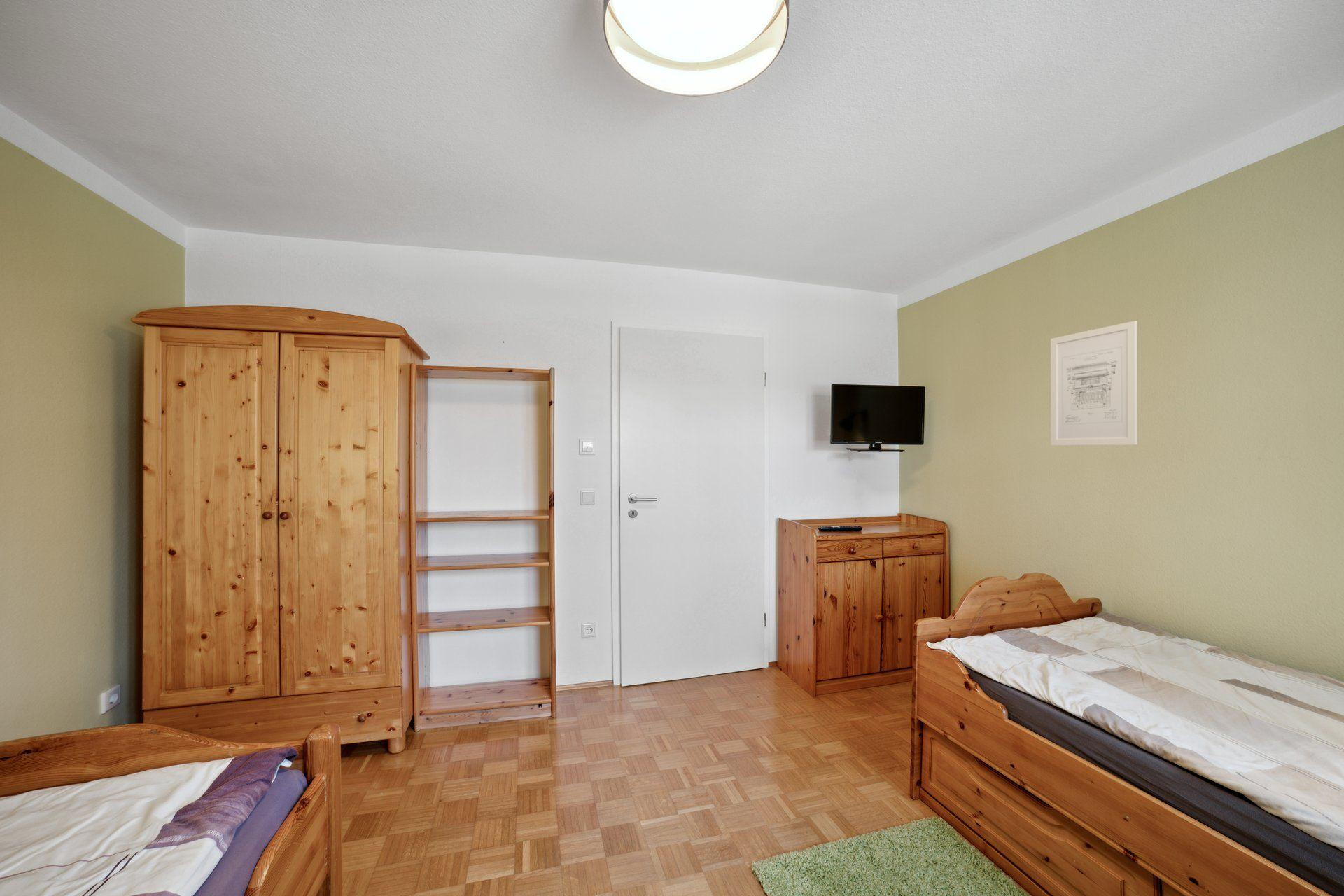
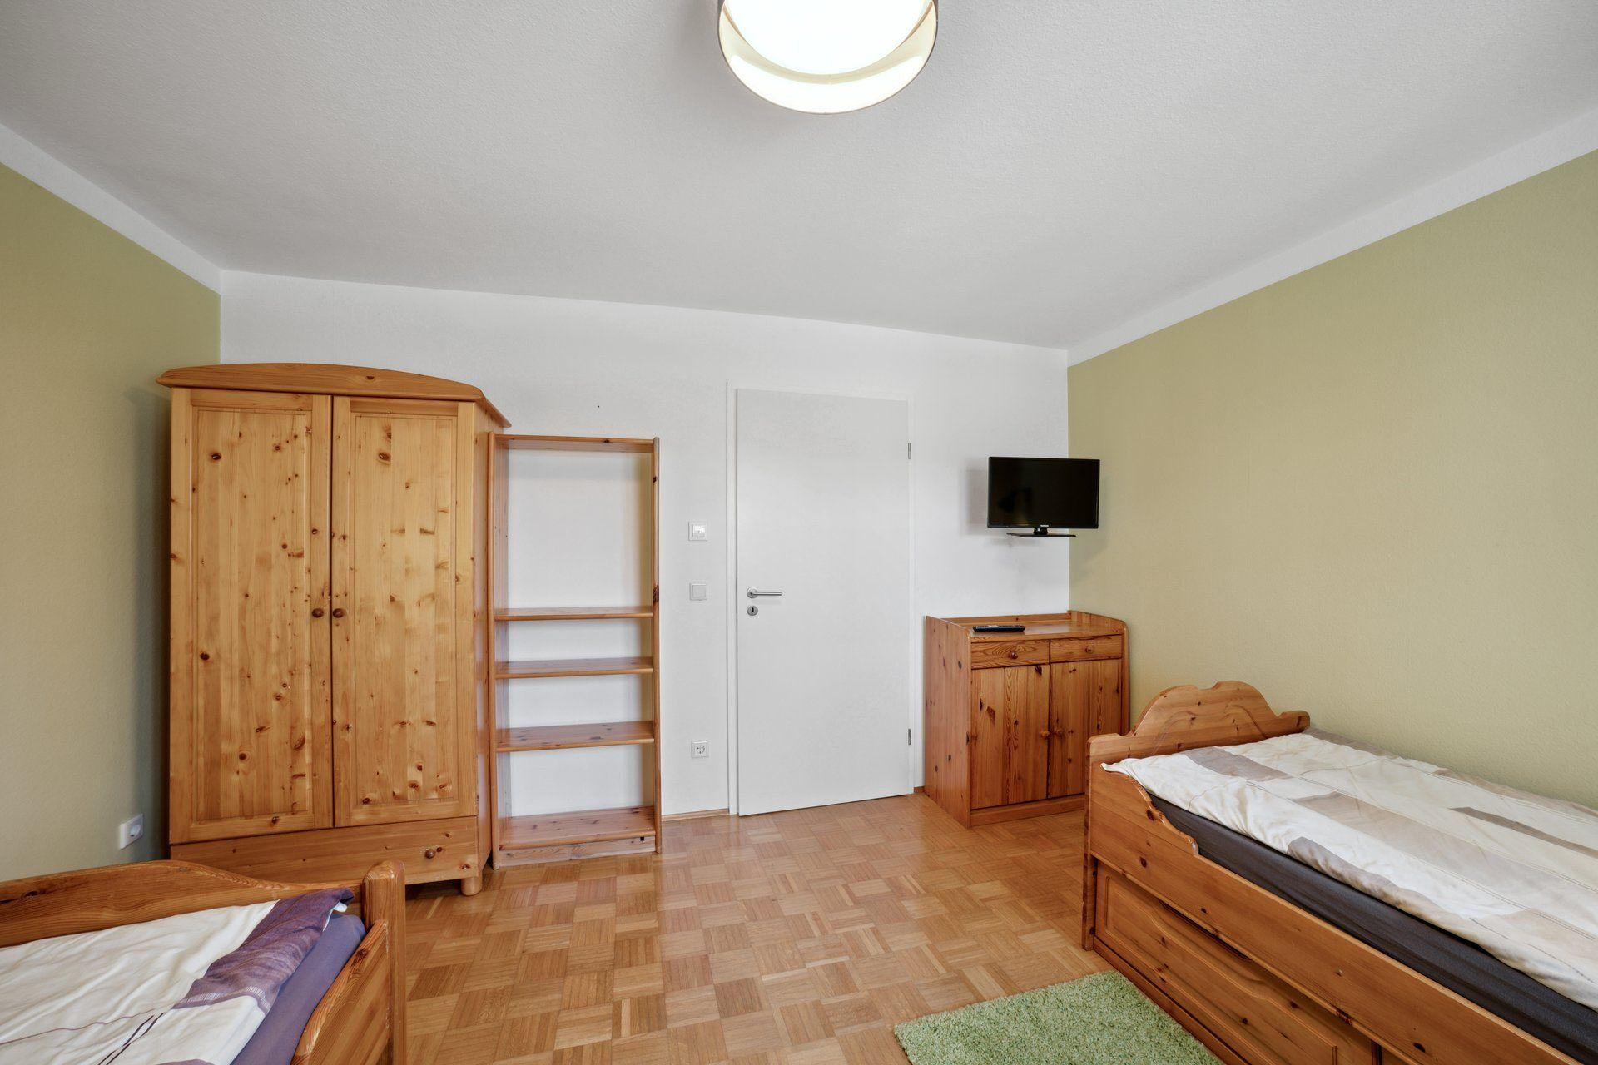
- wall art [1050,320,1138,446]
